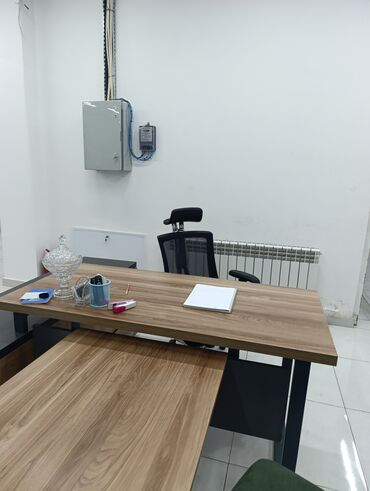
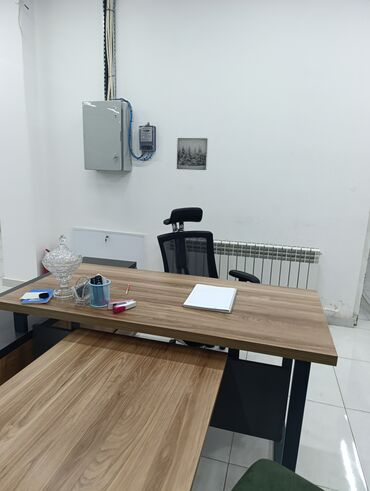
+ wall art [176,137,209,171]
